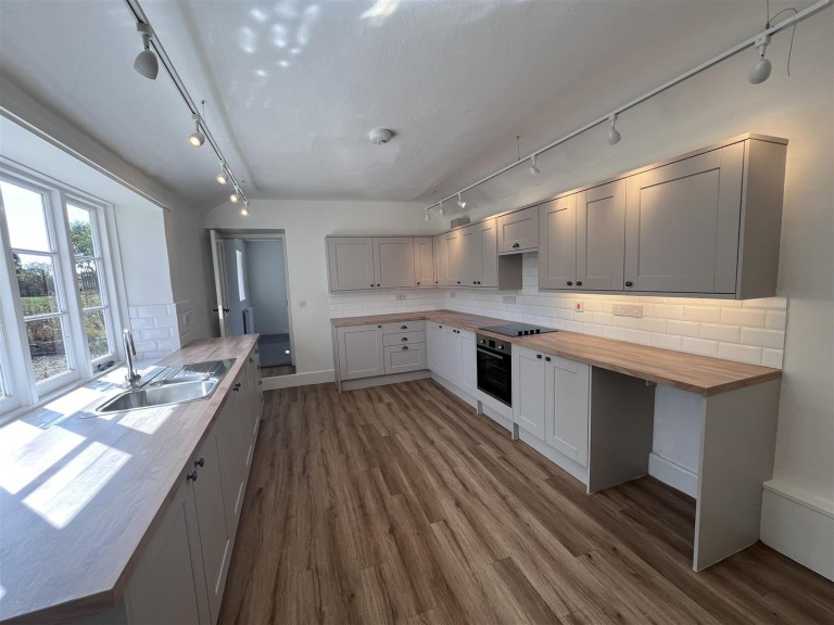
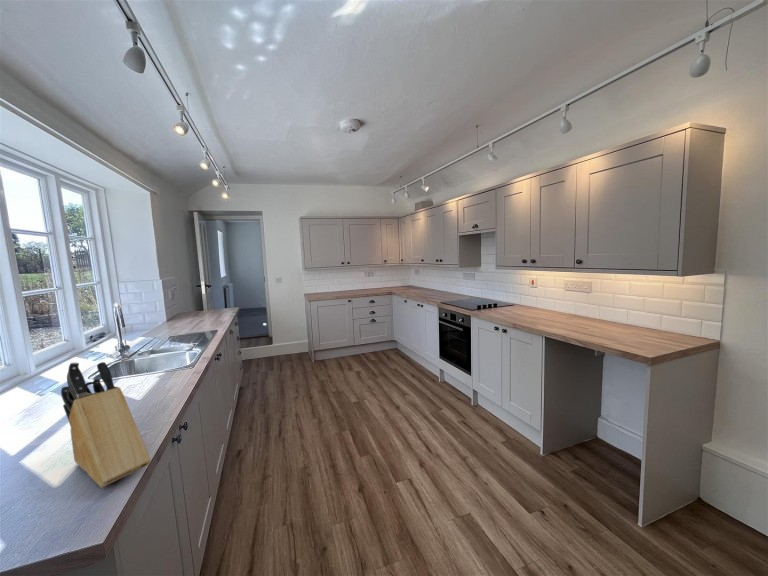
+ knife block [60,361,152,489]
